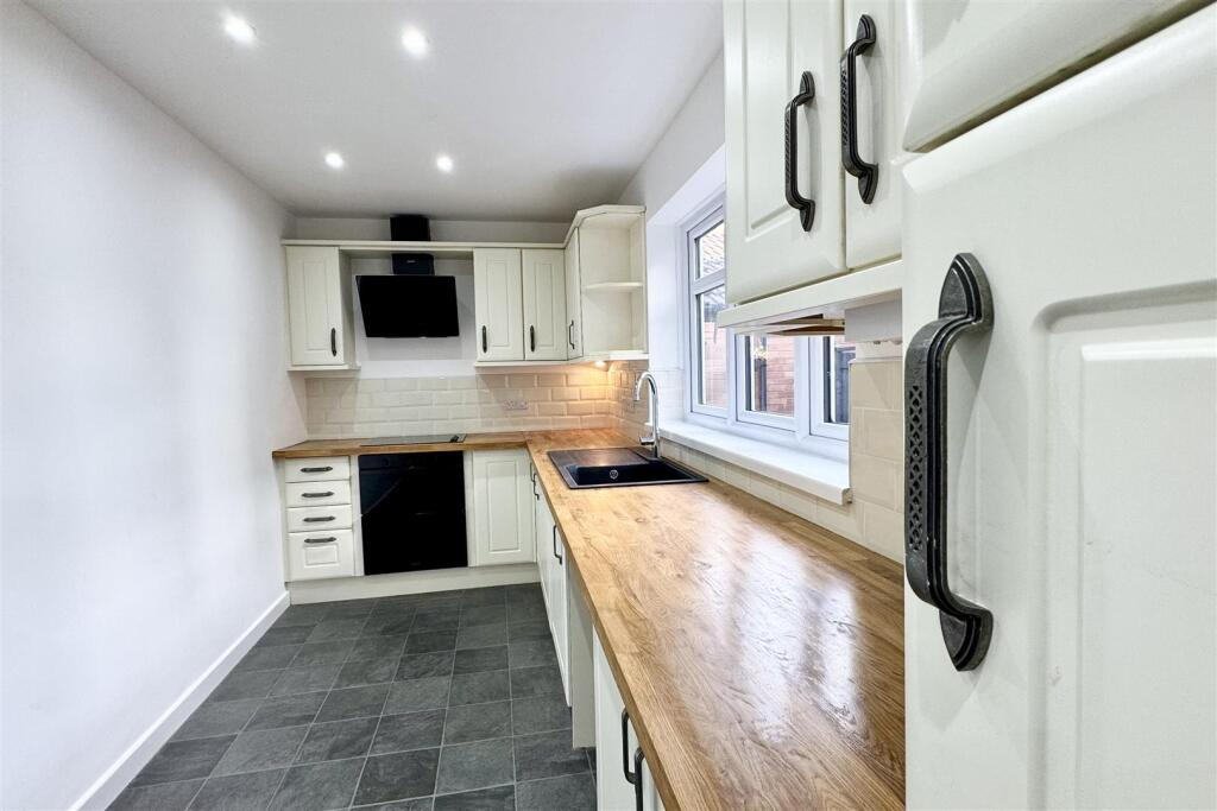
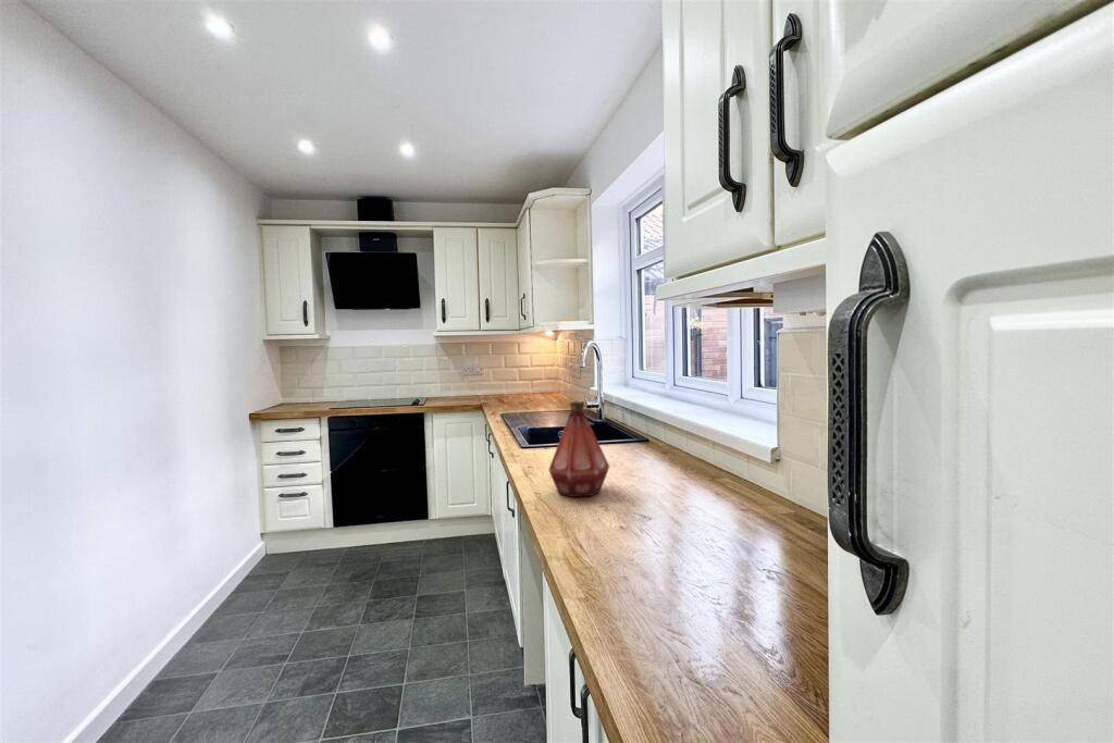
+ bottle [547,400,610,498]
